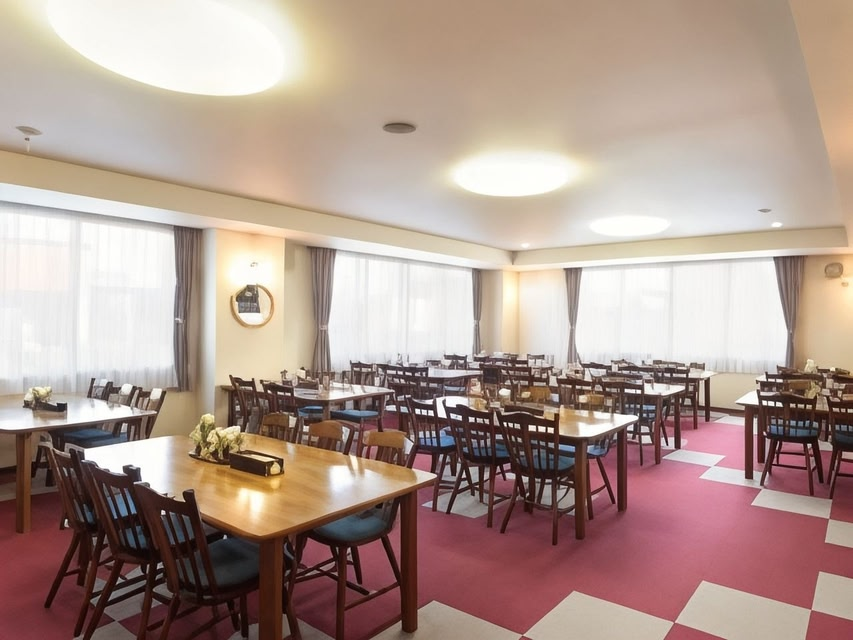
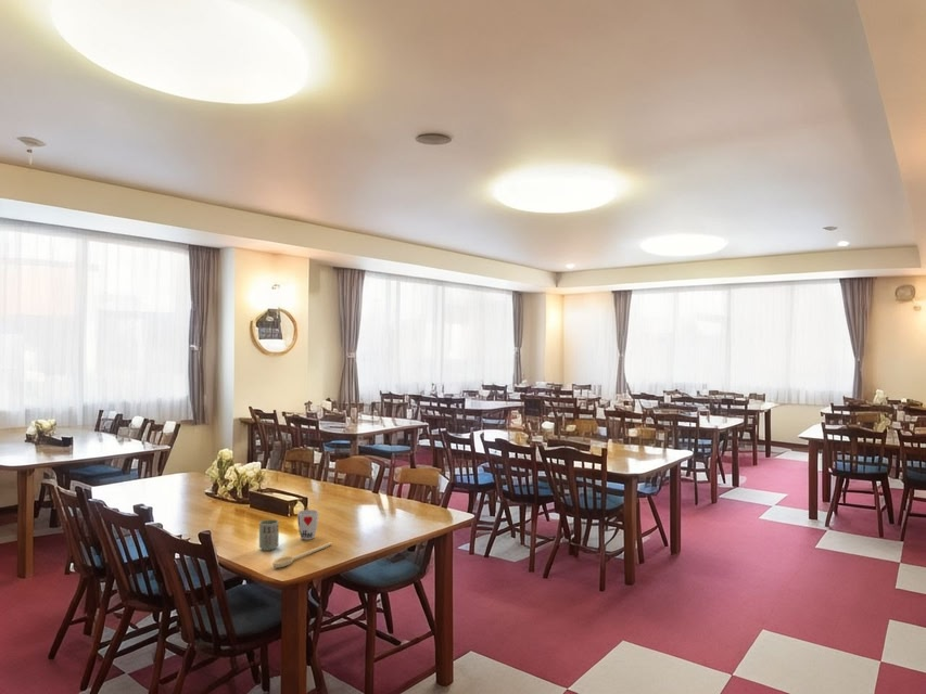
+ spoon [271,541,333,569]
+ cup [258,518,280,552]
+ cup [296,509,320,541]
